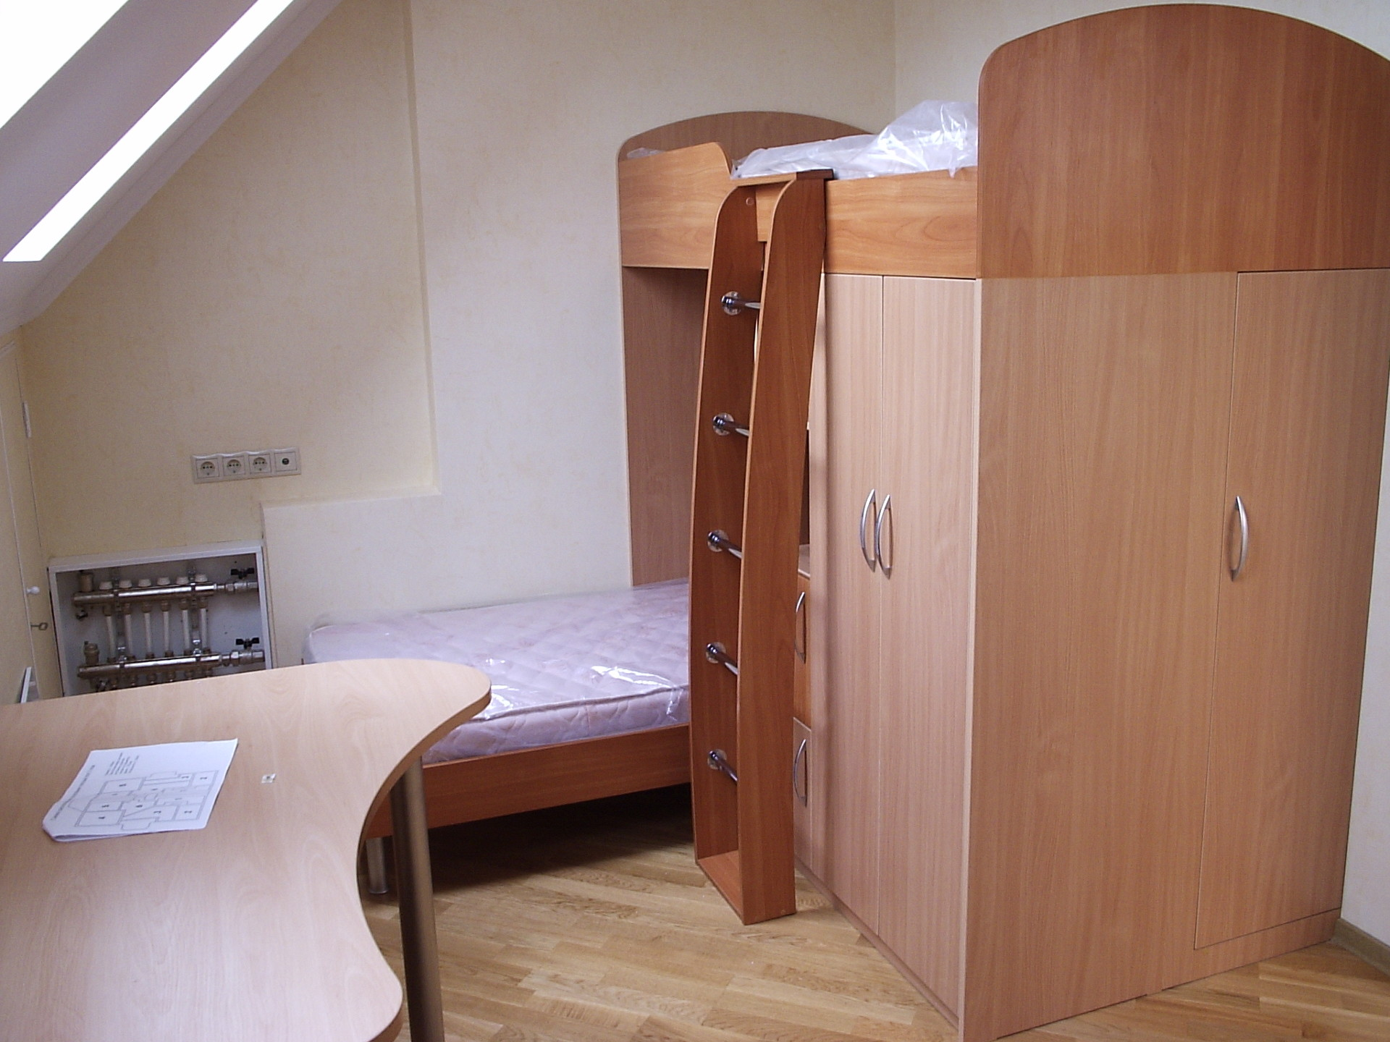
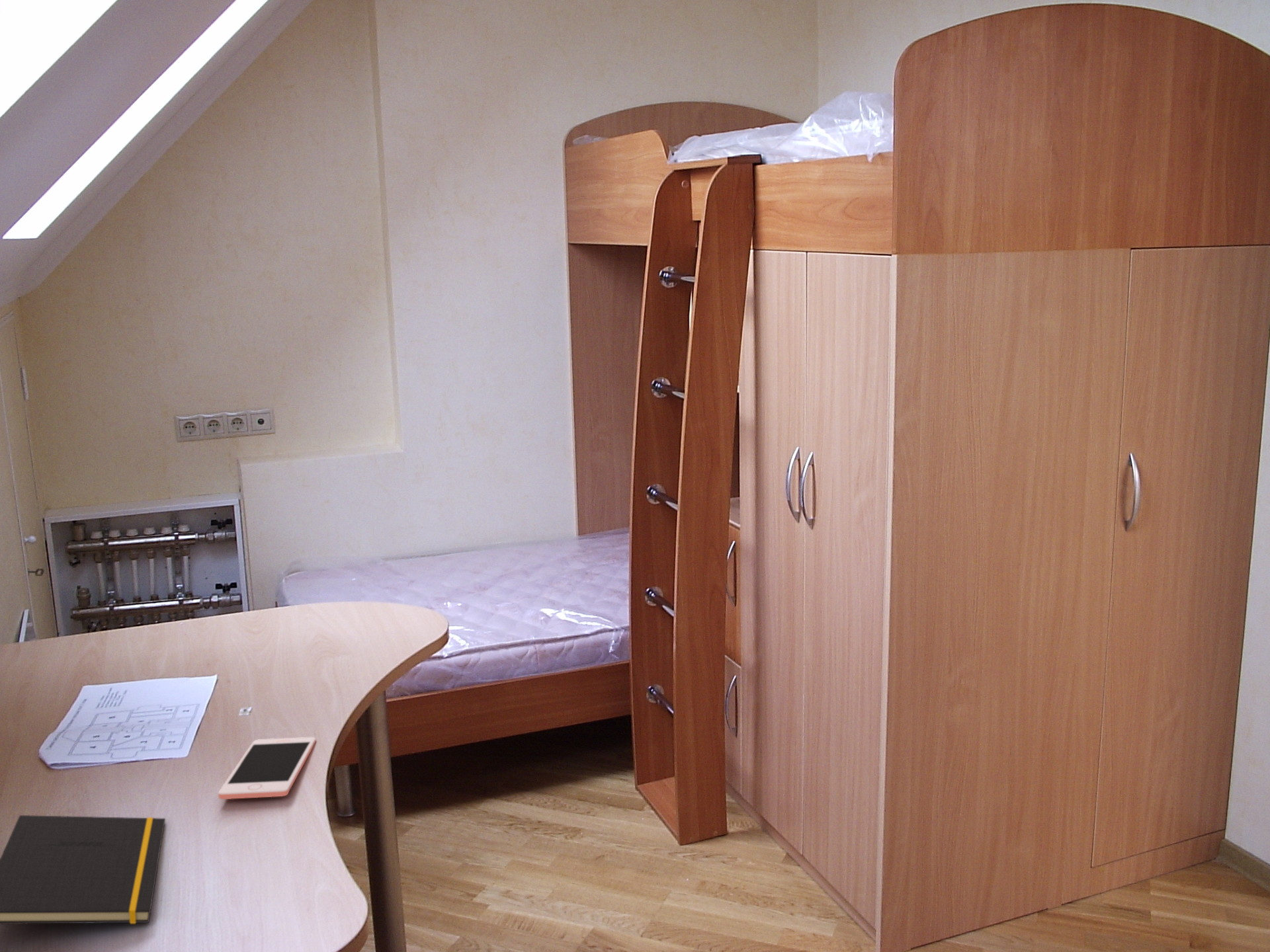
+ cell phone [218,736,316,800]
+ notepad [0,814,166,925]
